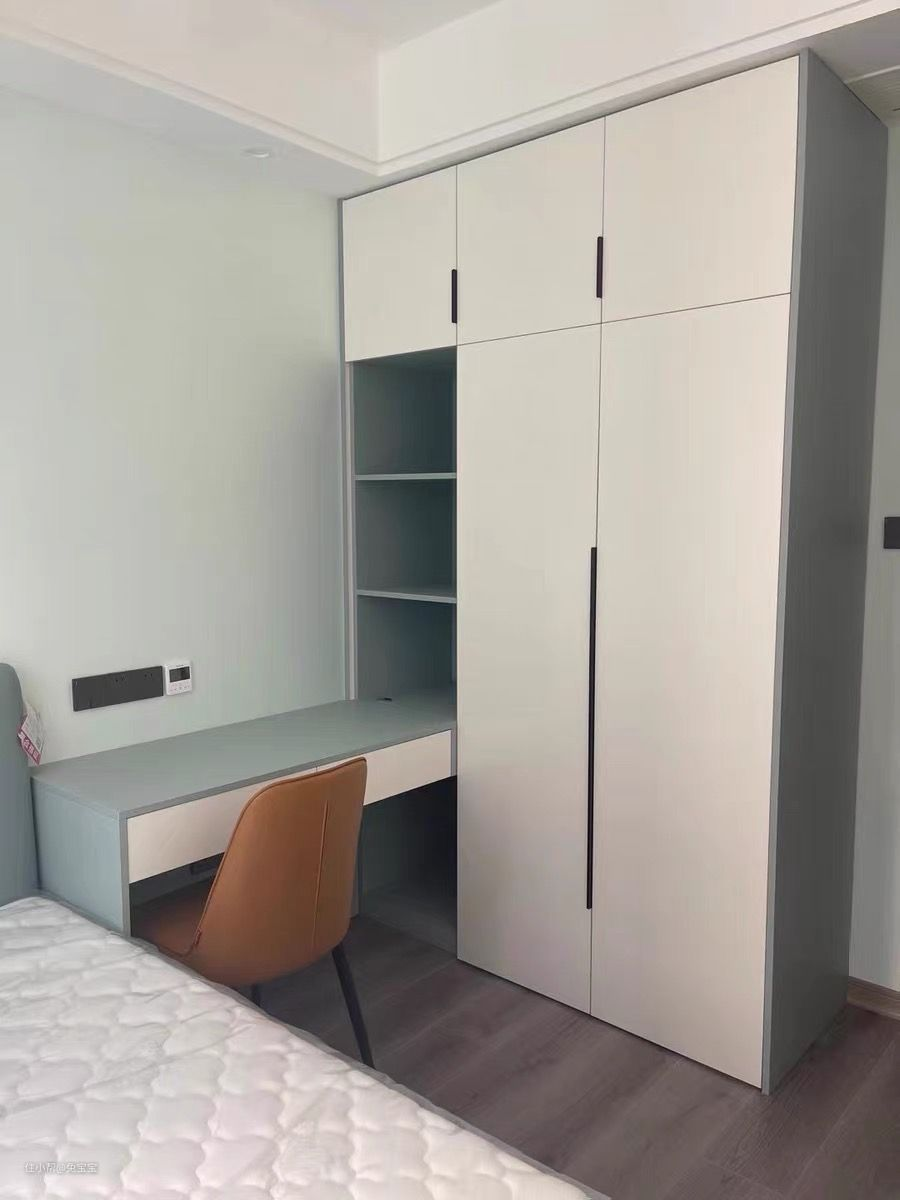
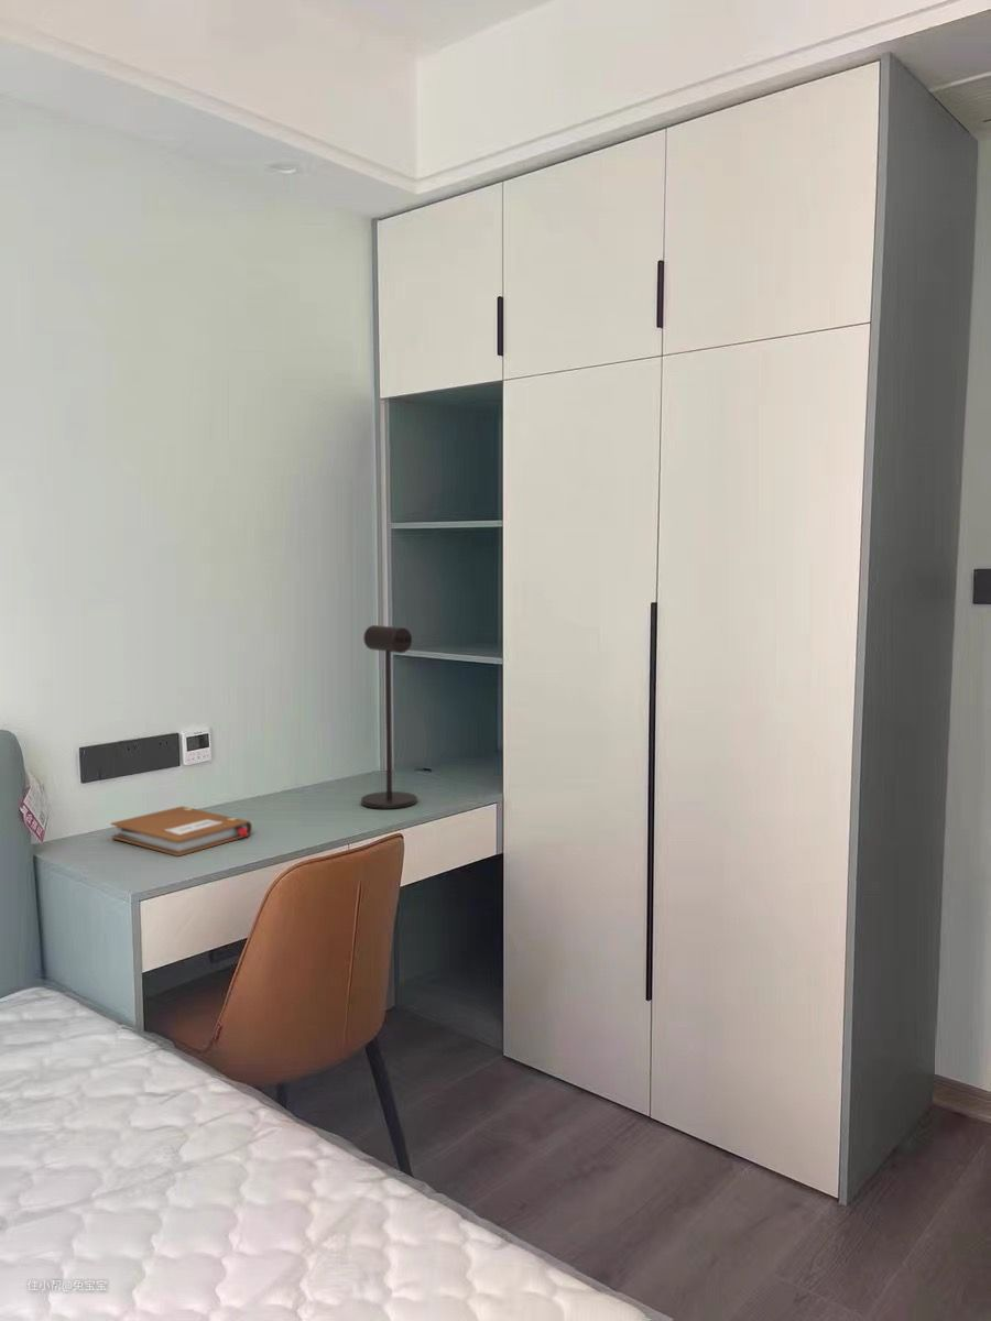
+ notebook [110,806,253,858]
+ desk lamp [360,624,418,810]
